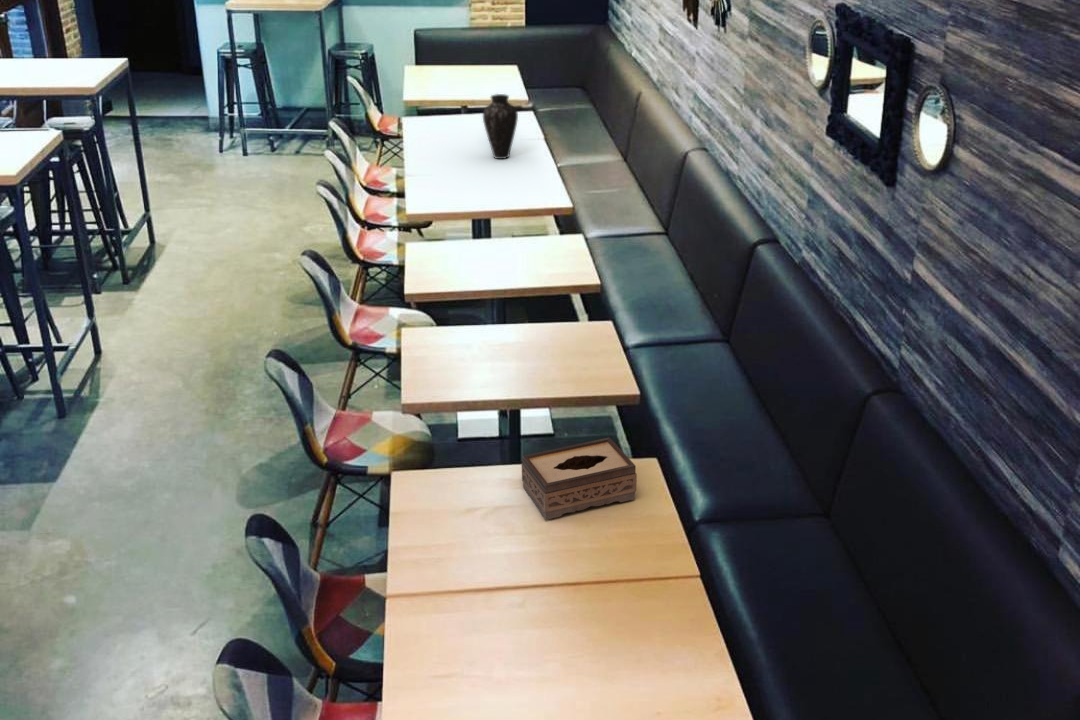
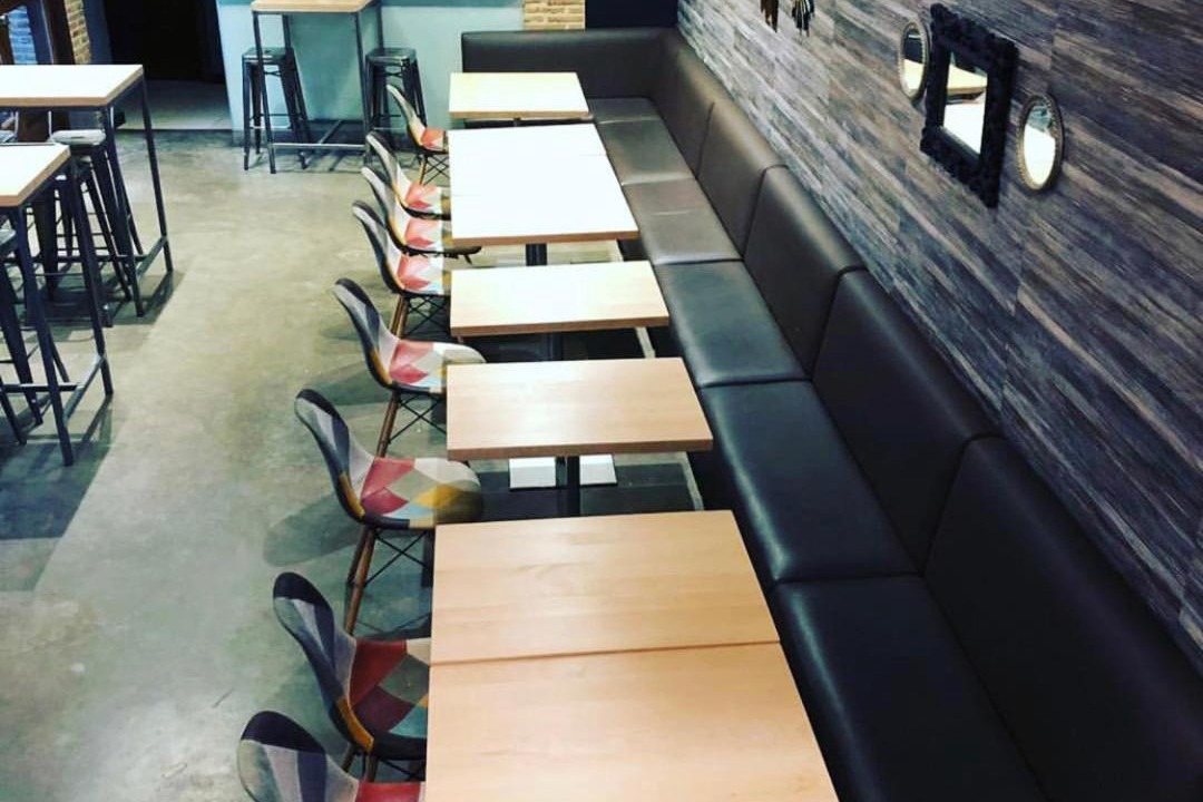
- tissue box [521,437,638,521]
- vase [482,93,519,160]
